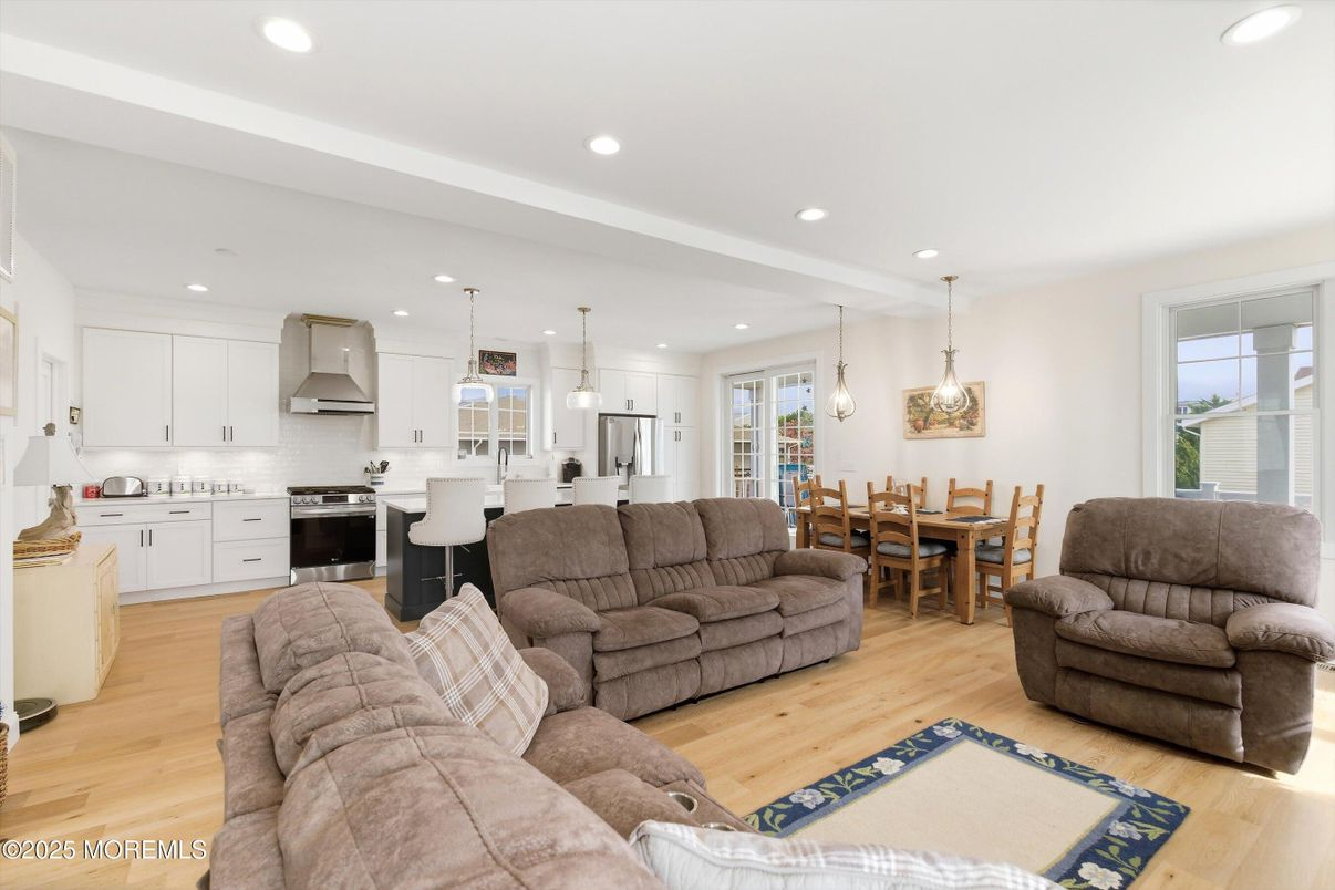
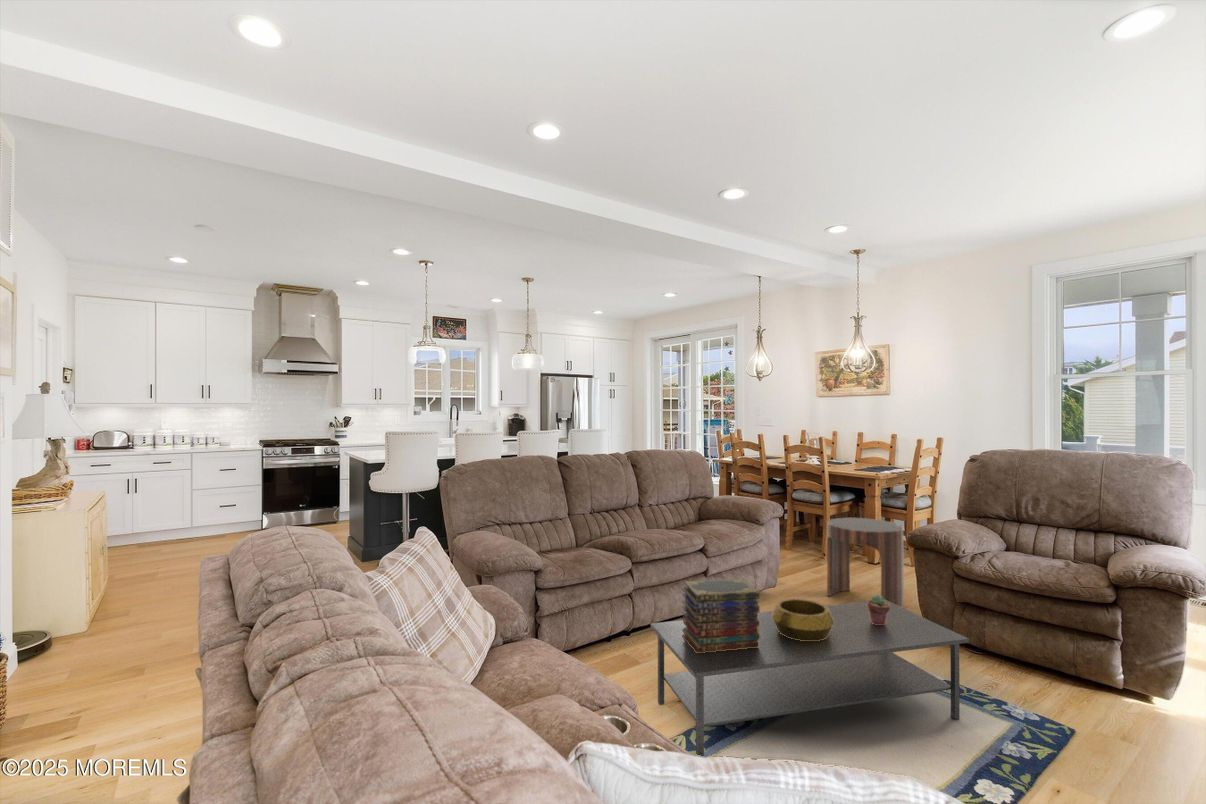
+ side table [826,517,905,609]
+ decorative bowl [772,598,834,641]
+ book stack [681,578,761,653]
+ potted succulent [867,594,890,625]
+ coffee table [650,600,970,757]
